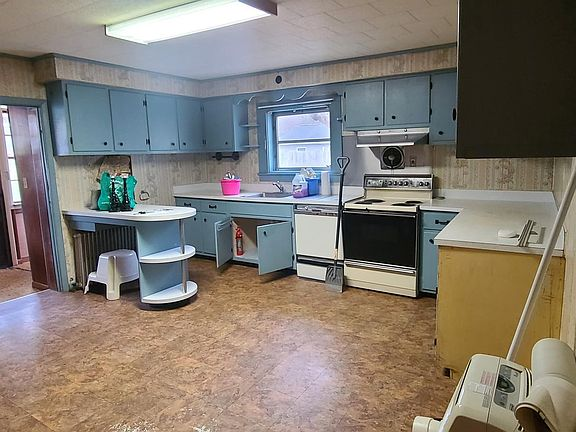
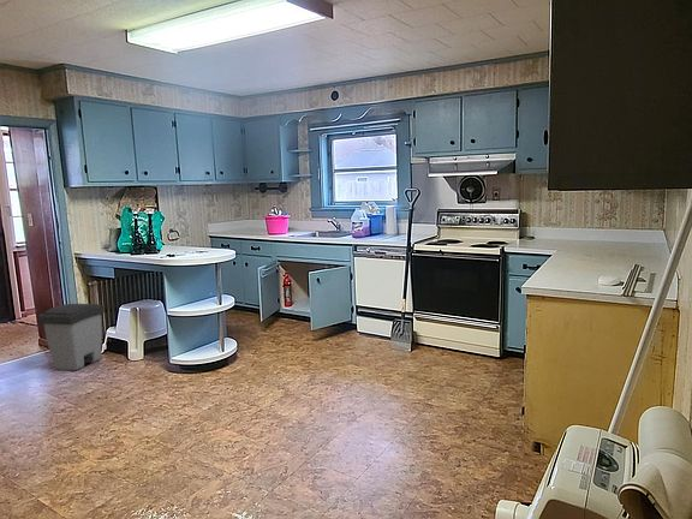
+ trash can [37,303,106,371]
